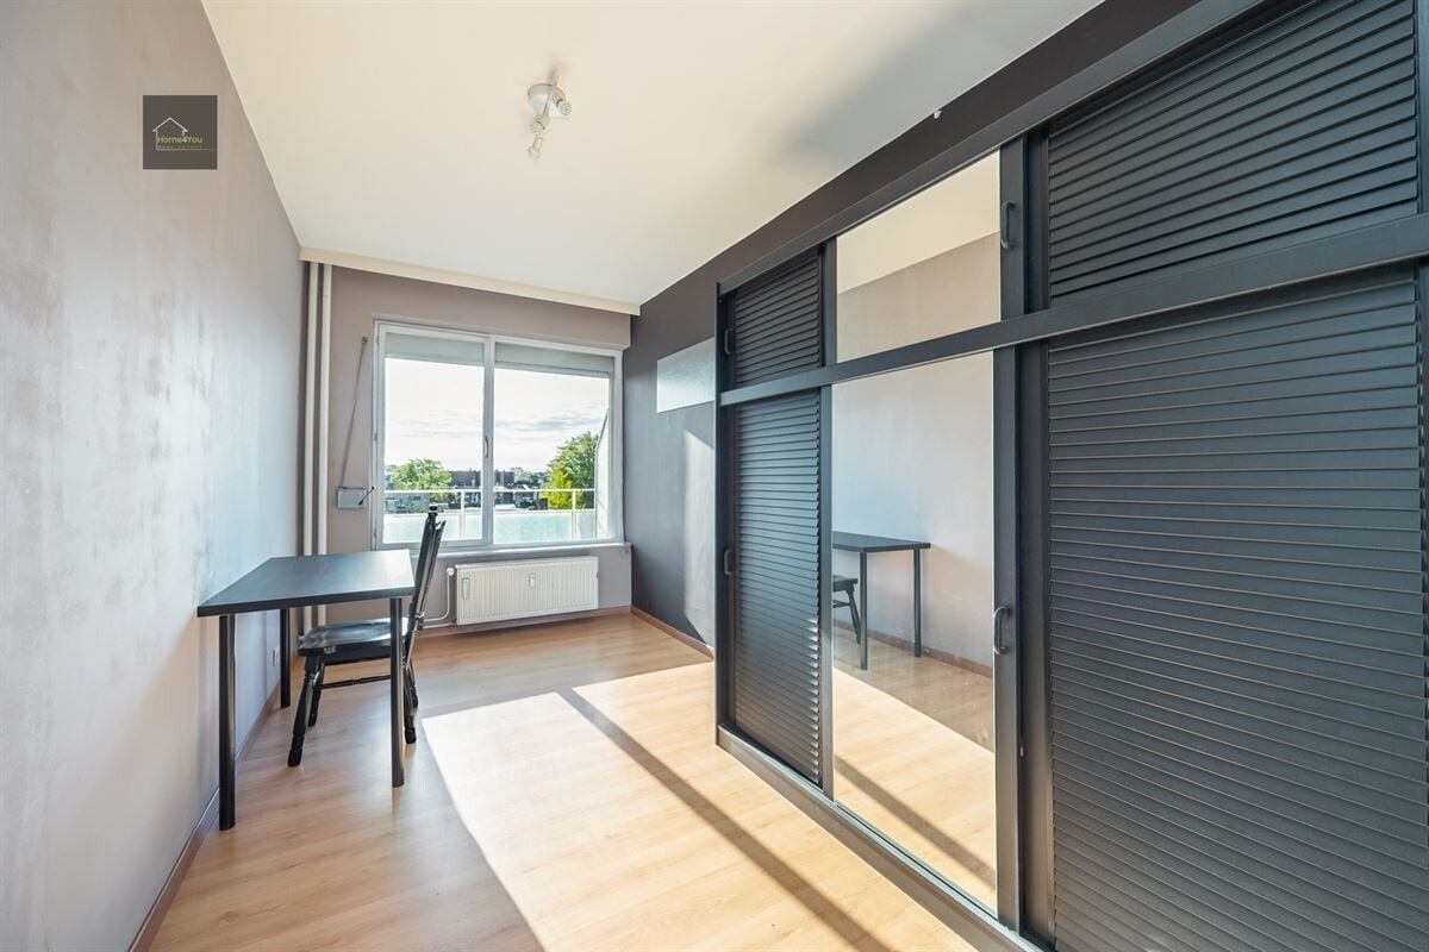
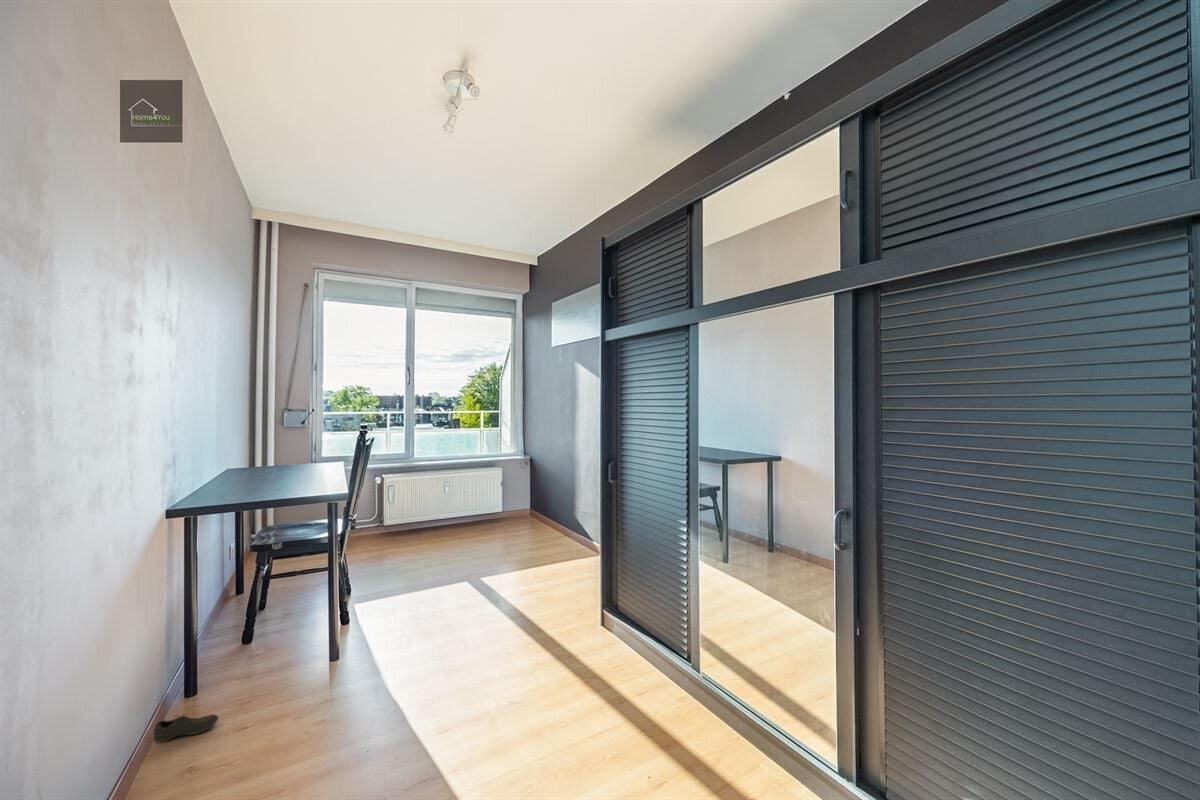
+ shoe [153,712,220,743]
